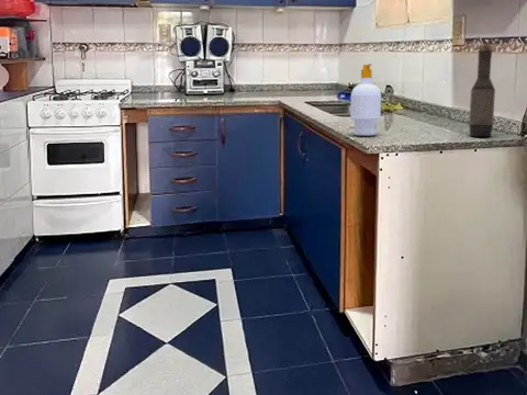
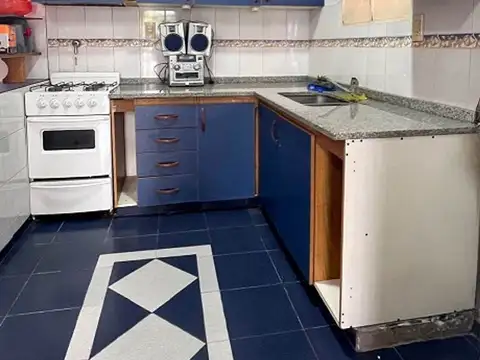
- bottle [468,44,496,137]
- soap bottle [349,63,382,136]
